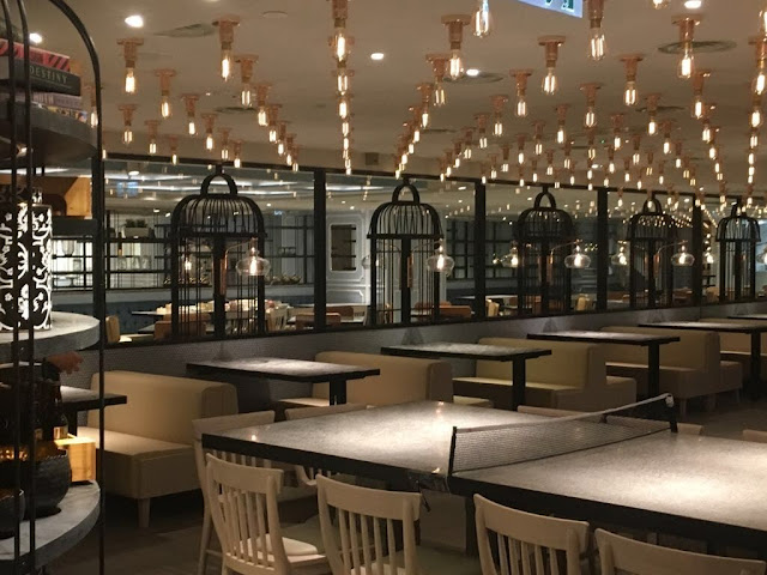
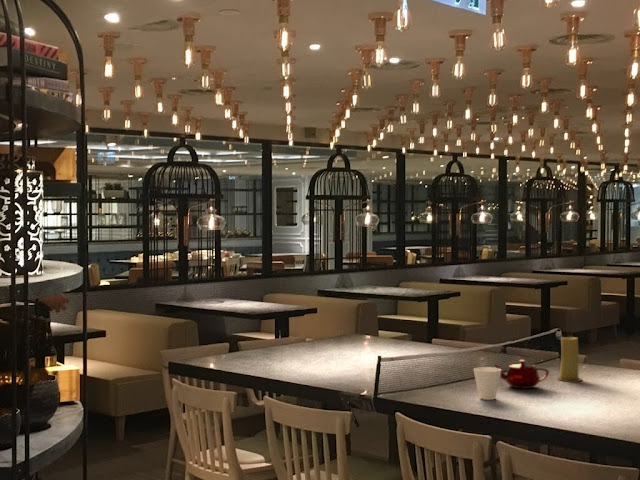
+ teapot [493,359,550,389]
+ cup [472,366,502,401]
+ candle [556,336,583,382]
